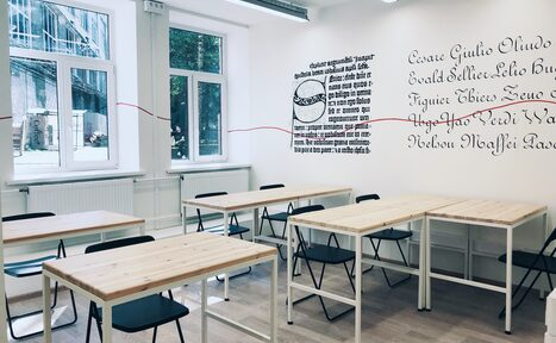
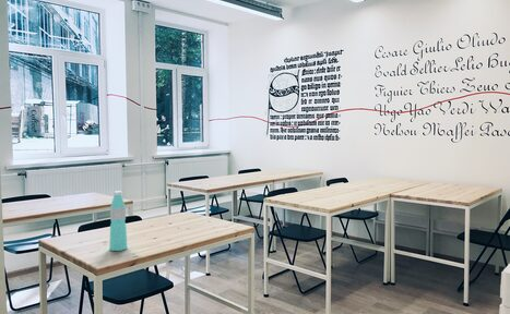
+ water bottle [108,190,129,252]
